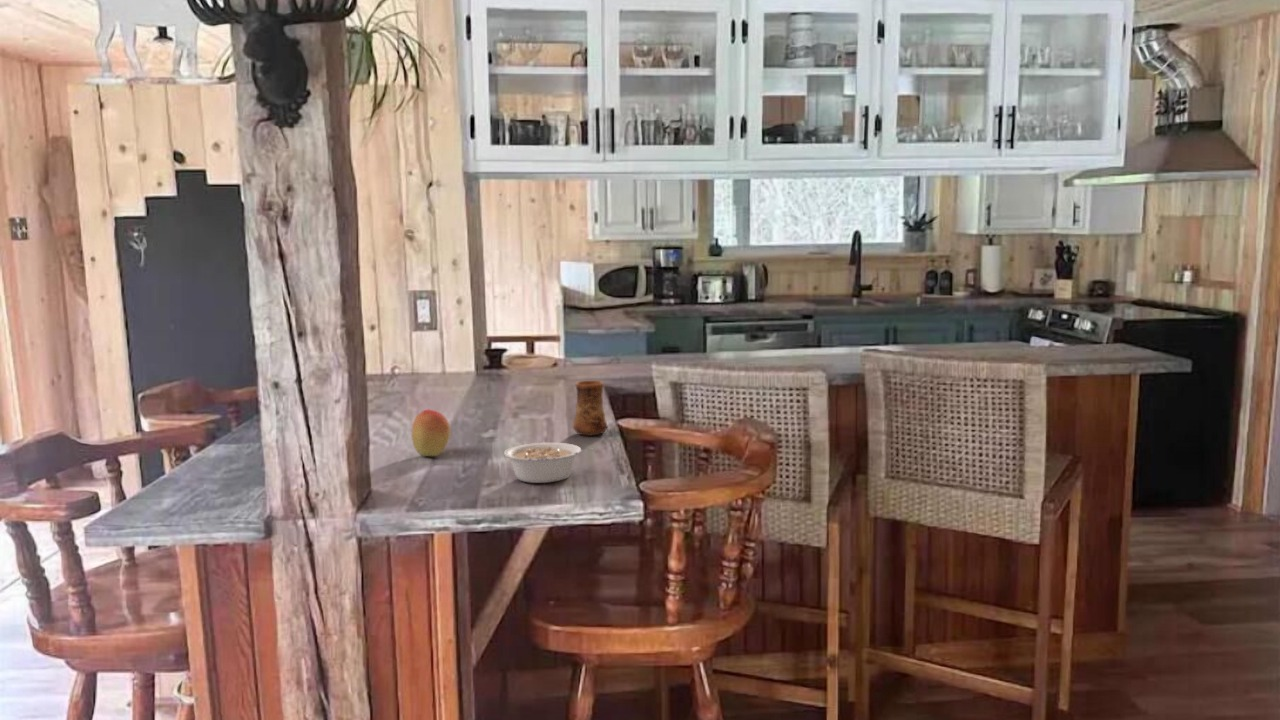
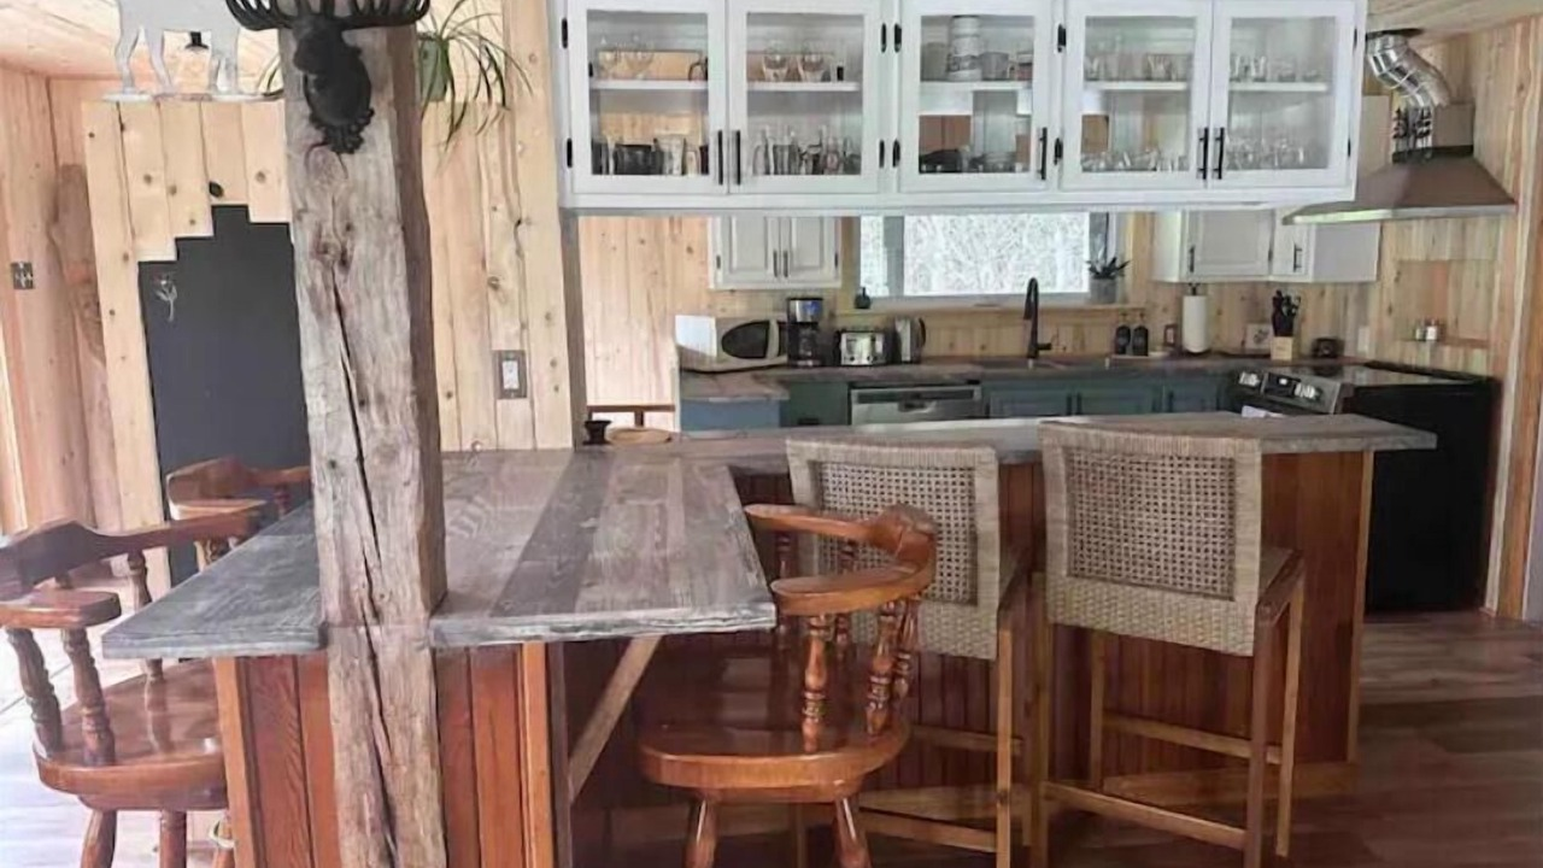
- fruit [411,408,451,457]
- legume [503,442,593,484]
- cup [572,380,608,436]
